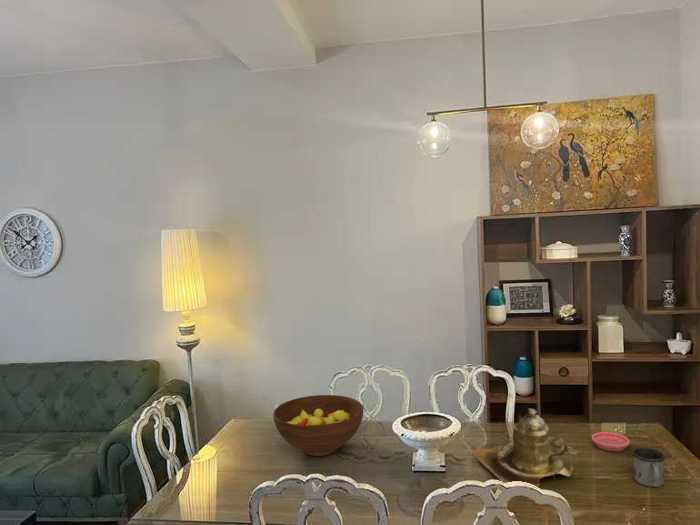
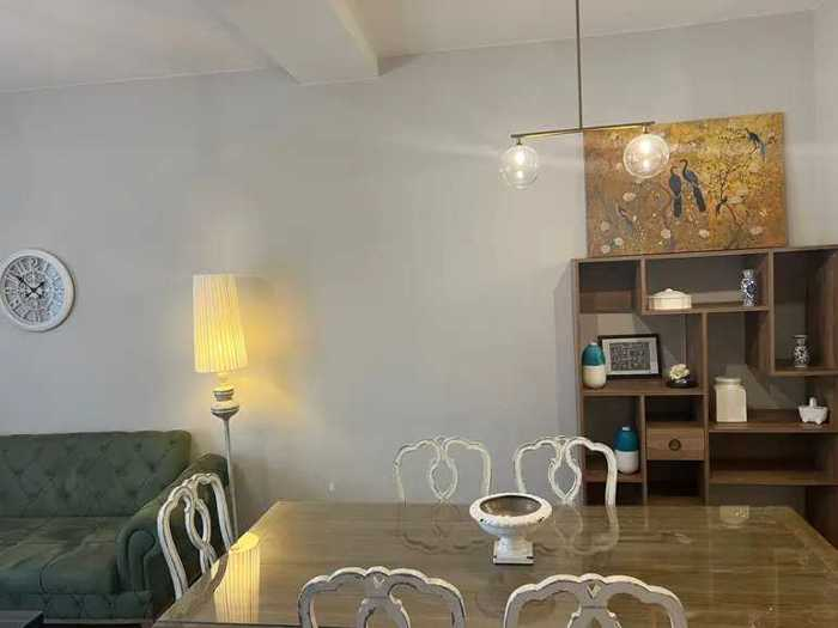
- fruit bowl [272,394,364,457]
- saucer [591,431,630,452]
- teapot [472,407,574,488]
- mug [631,447,666,488]
